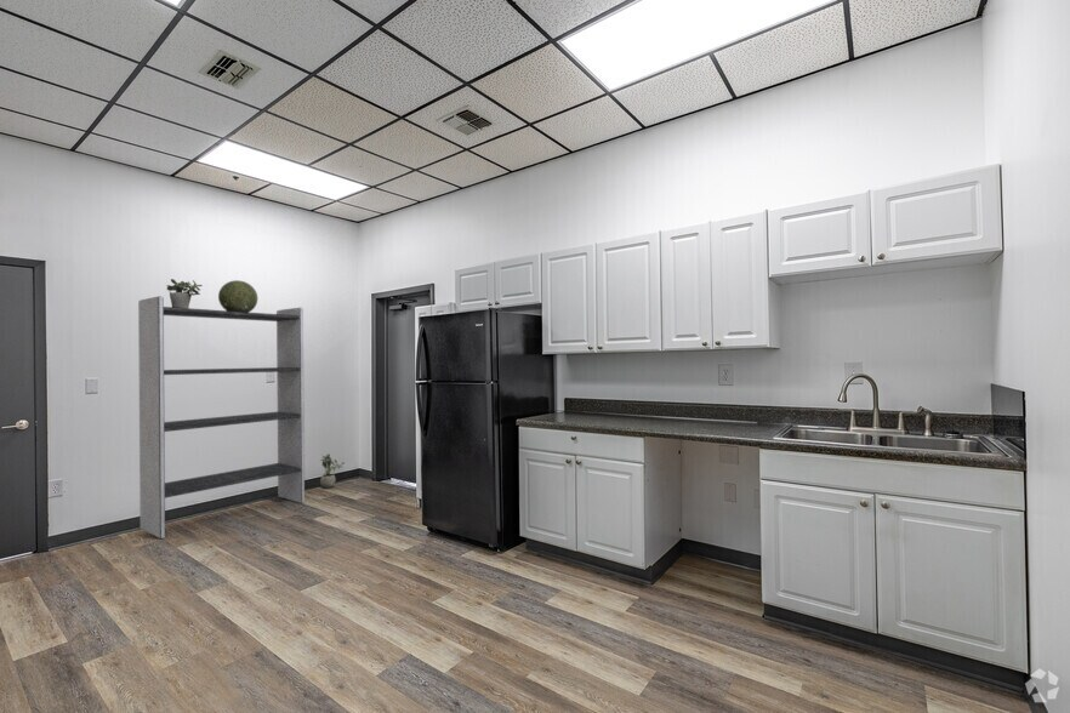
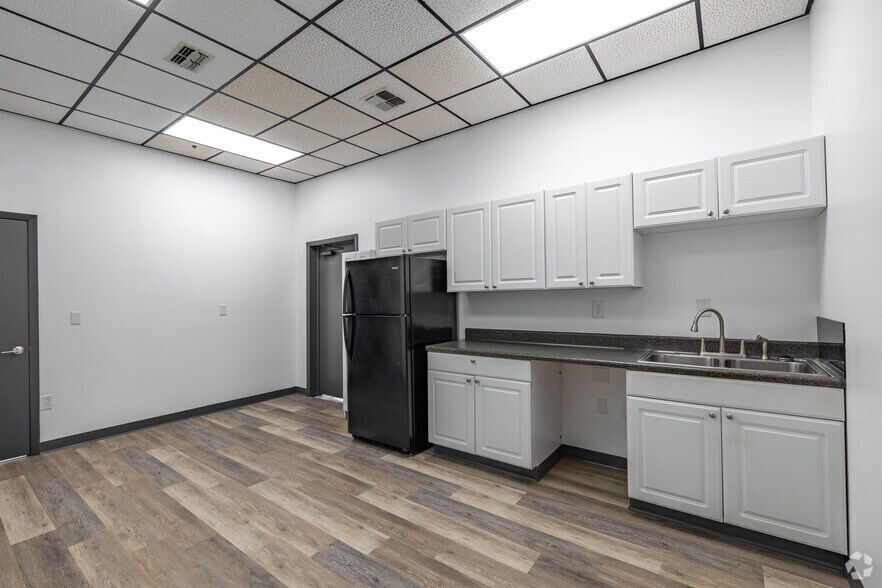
- decorative sphere [217,279,258,313]
- potted plant [319,452,346,490]
- shelving unit [137,295,306,540]
- potted plant [166,278,204,308]
